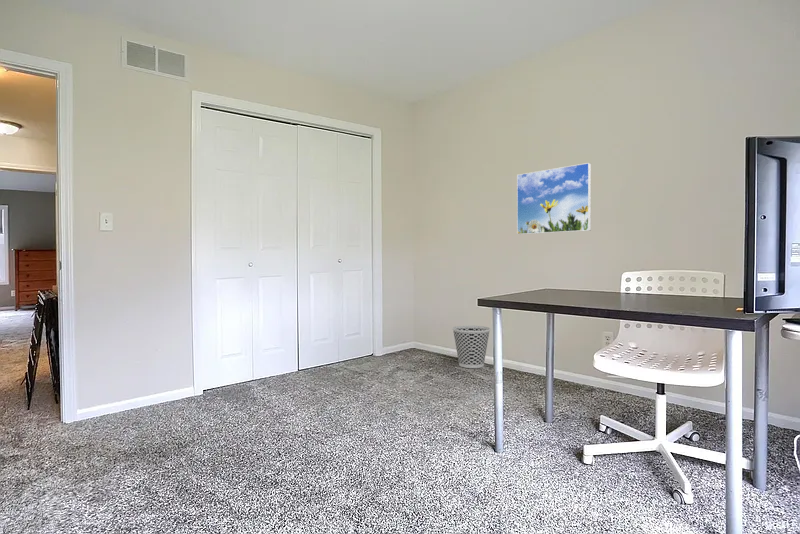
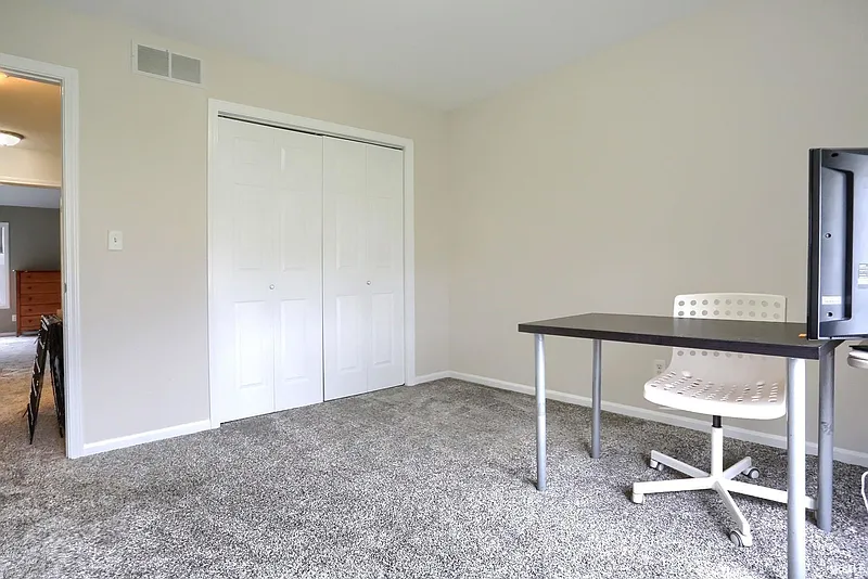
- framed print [516,162,592,235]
- wastebasket [451,324,491,369]
